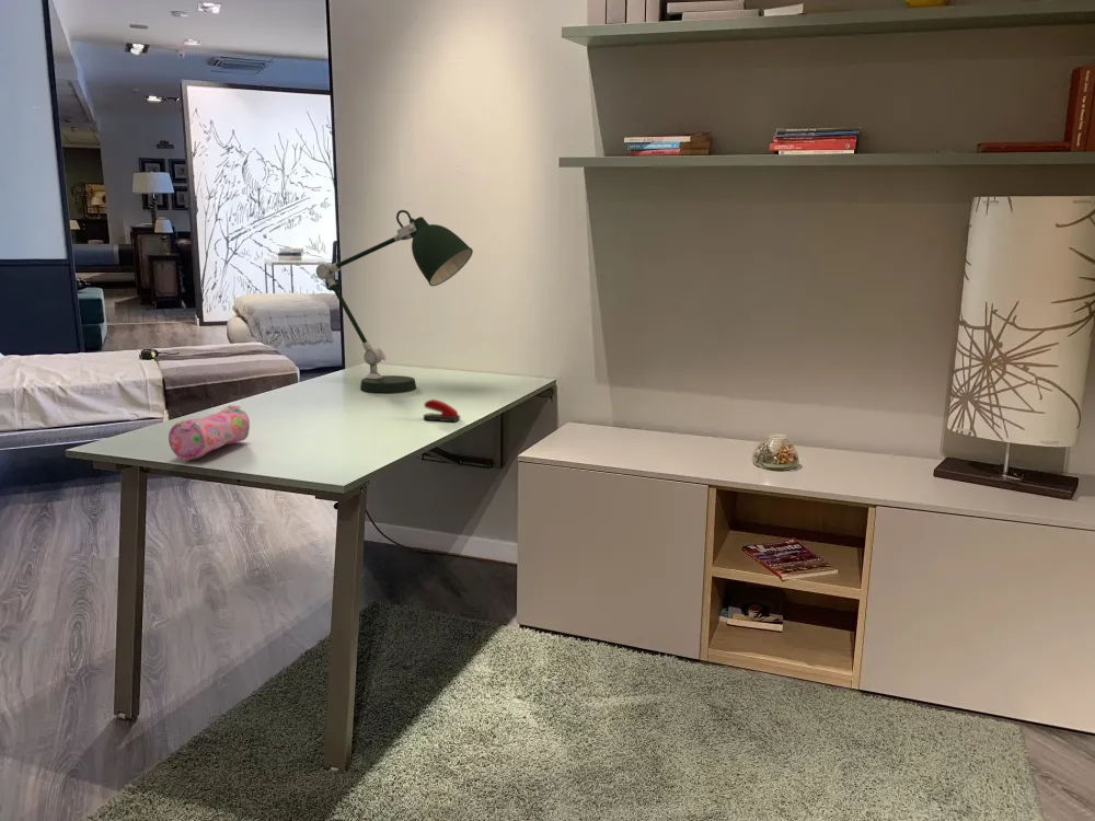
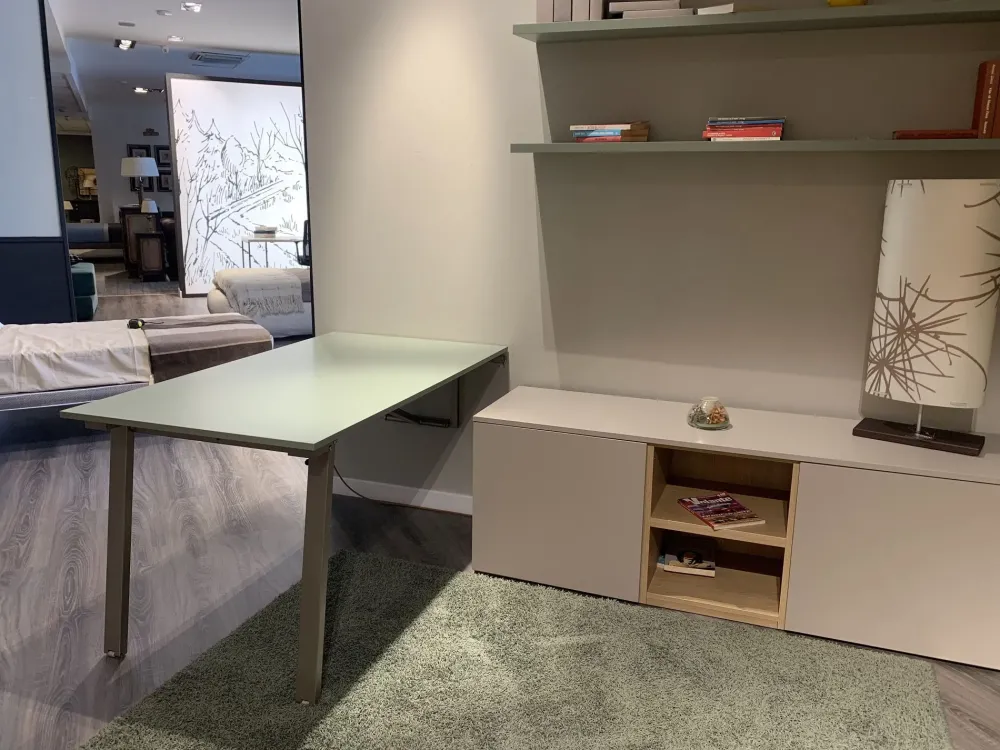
- stapler [423,398,461,423]
- desk lamp [315,209,474,394]
- pencil case [168,404,251,461]
